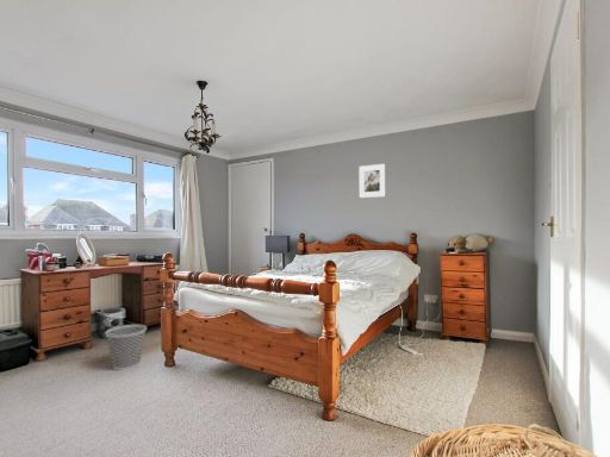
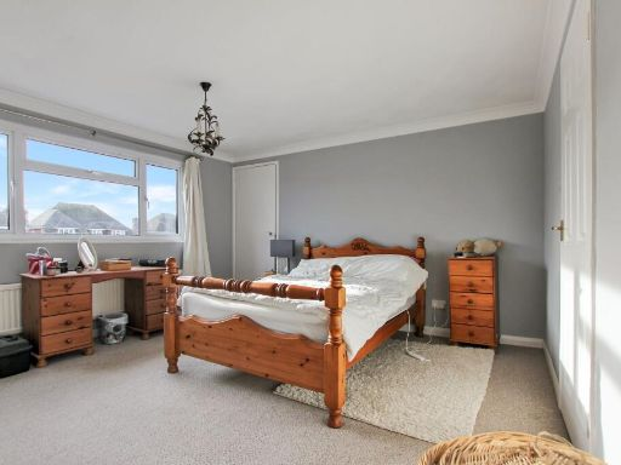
- wastebasket [104,324,148,371]
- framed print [359,163,386,199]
